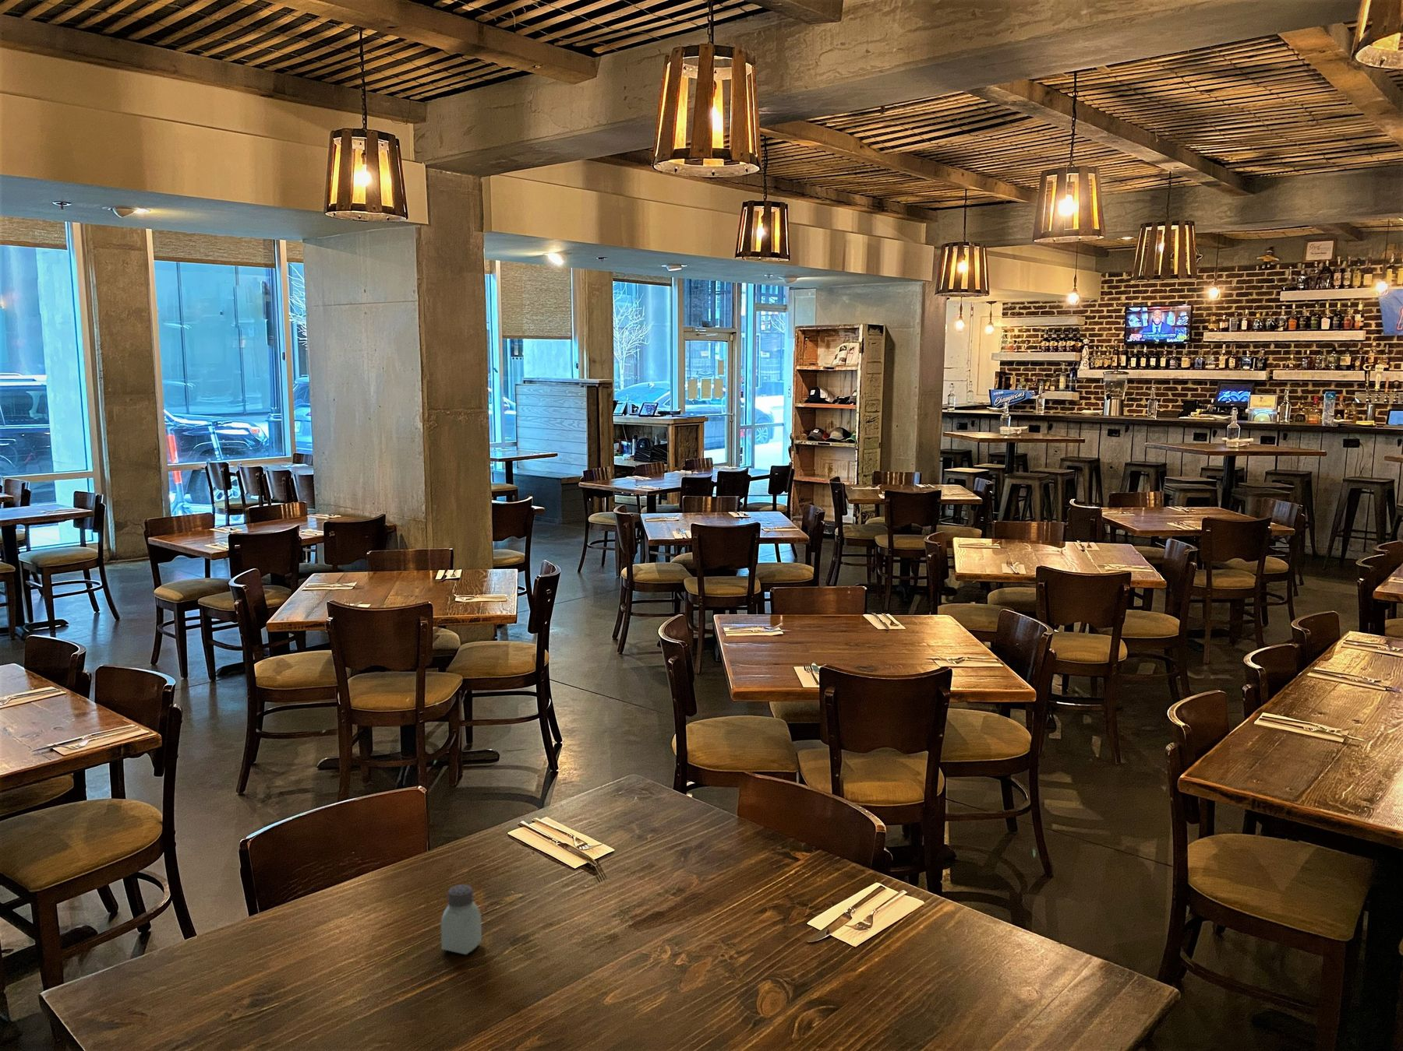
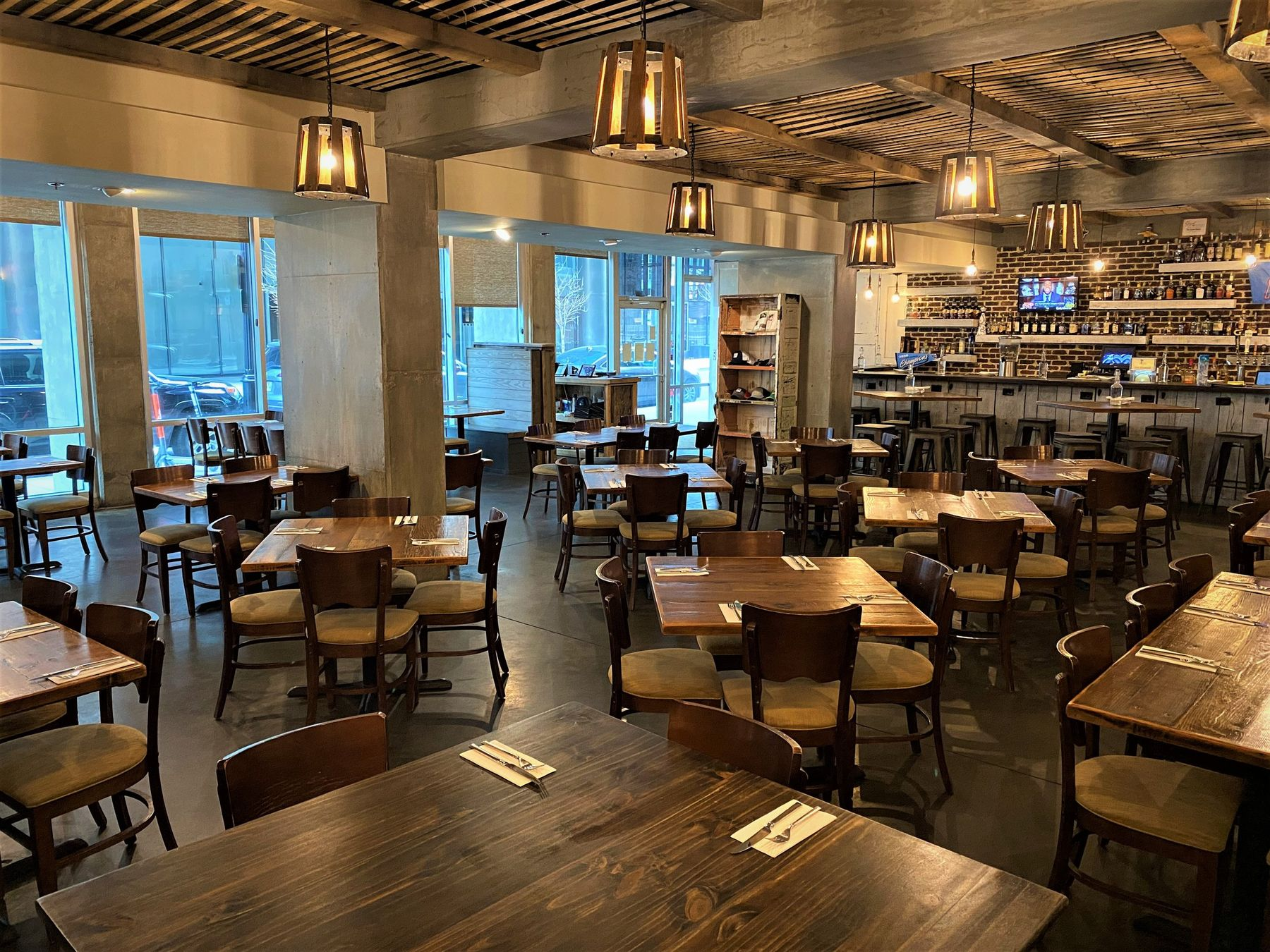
- saltshaker [440,883,483,955]
